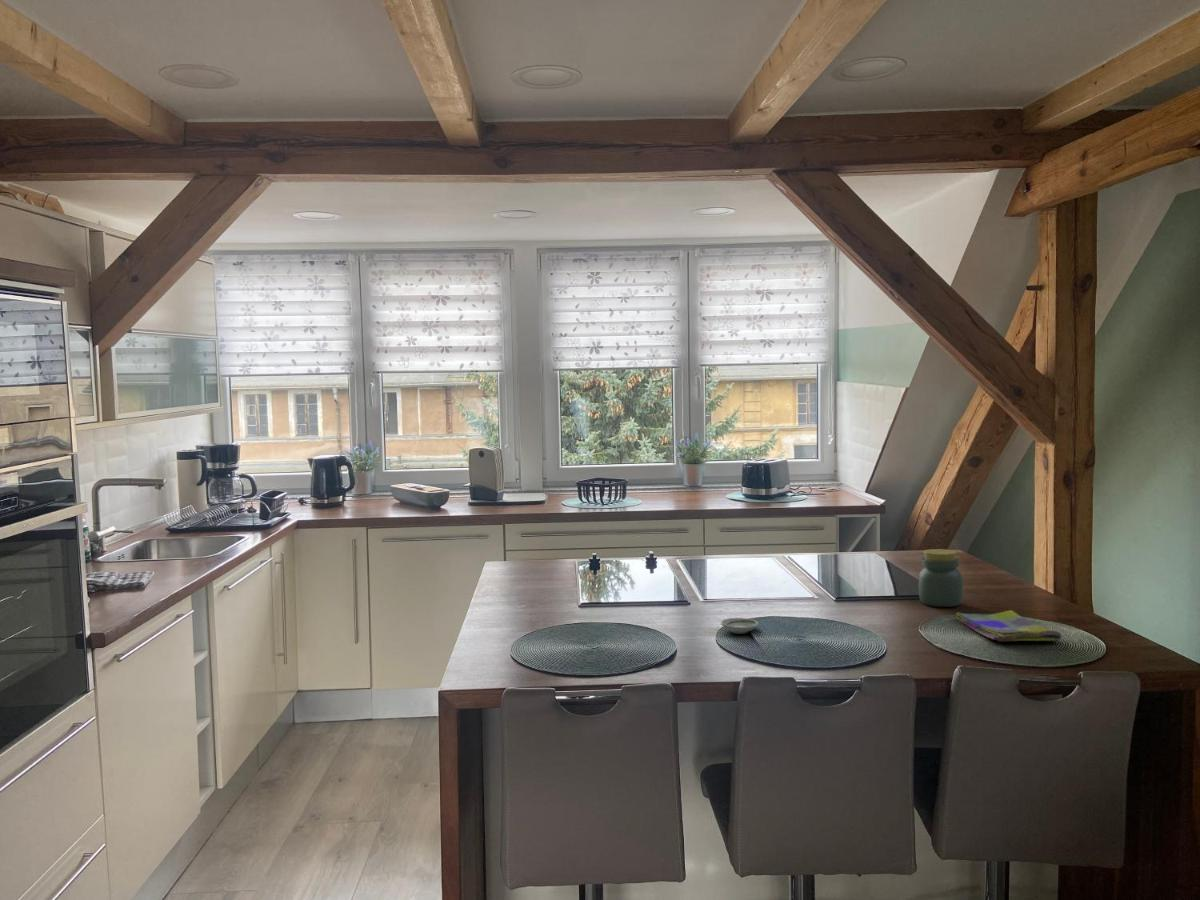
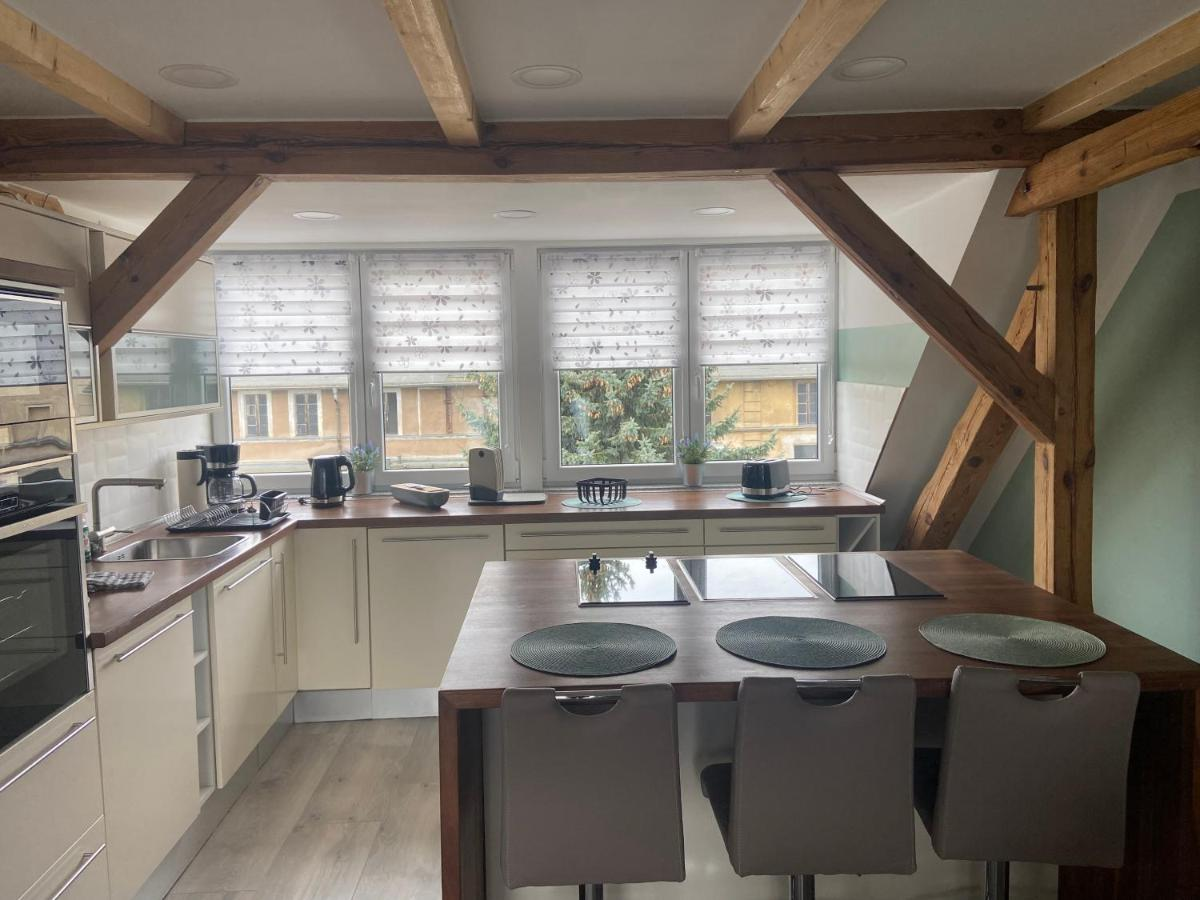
- jar [918,548,964,608]
- saucer [720,617,759,635]
- dish towel [955,609,1063,642]
